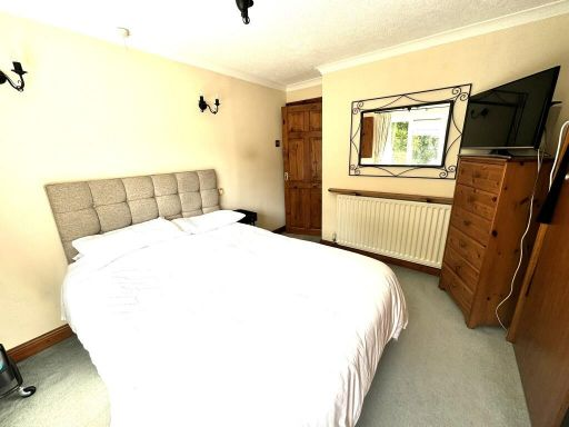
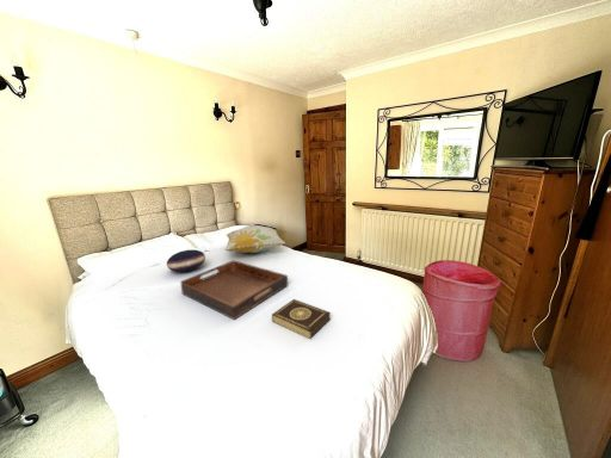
+ cushion [166,248,206,273]
+ decorative pillow [223,224,286,254]
+ book [271,298,332,340]
+ serving tray [180,259,289,321]
+ laundry hamper [421,259,502,363]
